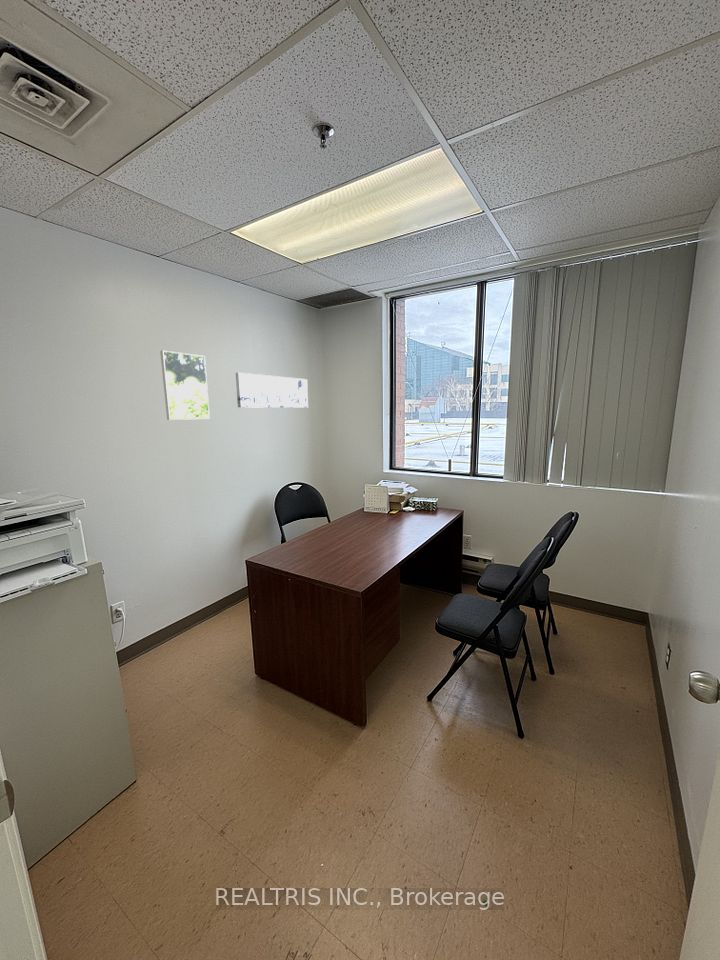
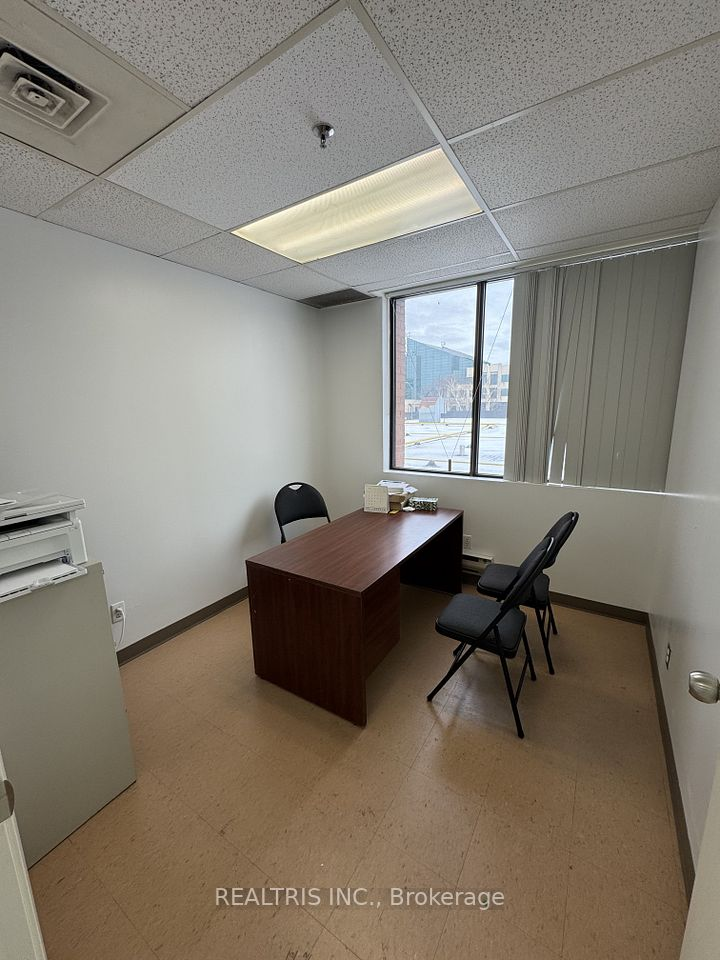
- wall art [235,372,309,409]
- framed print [159,350,211,421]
